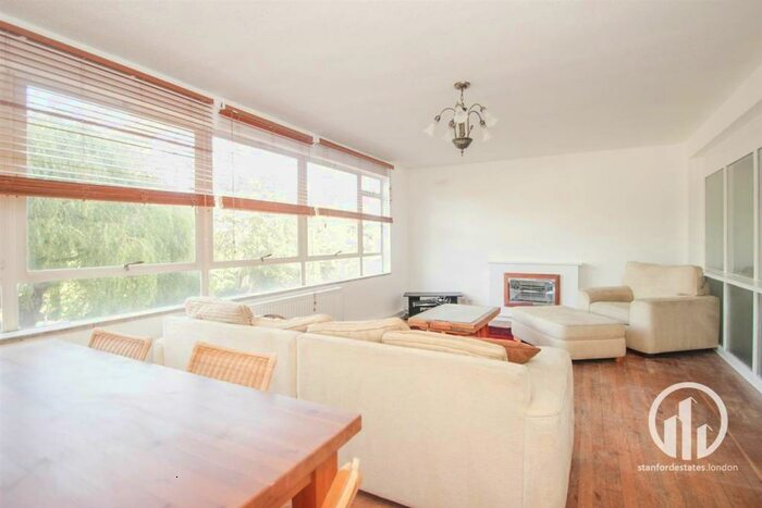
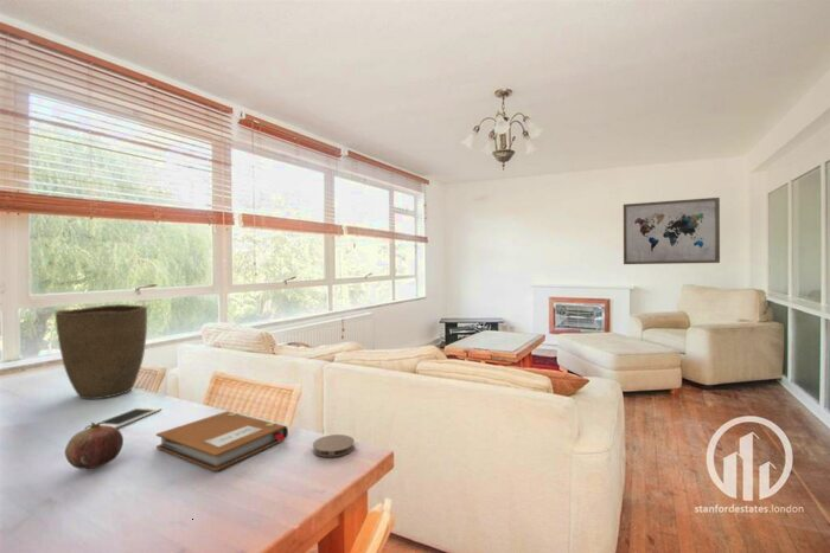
+ vase [55,303,148,400]
+ notebook [155,410,289,472]
+ wall art [622,197,721,265]
+ cell phone [95,405,162,429]
+ coaster [312,433,356,458]
+ fruit [64,422,124,470]
